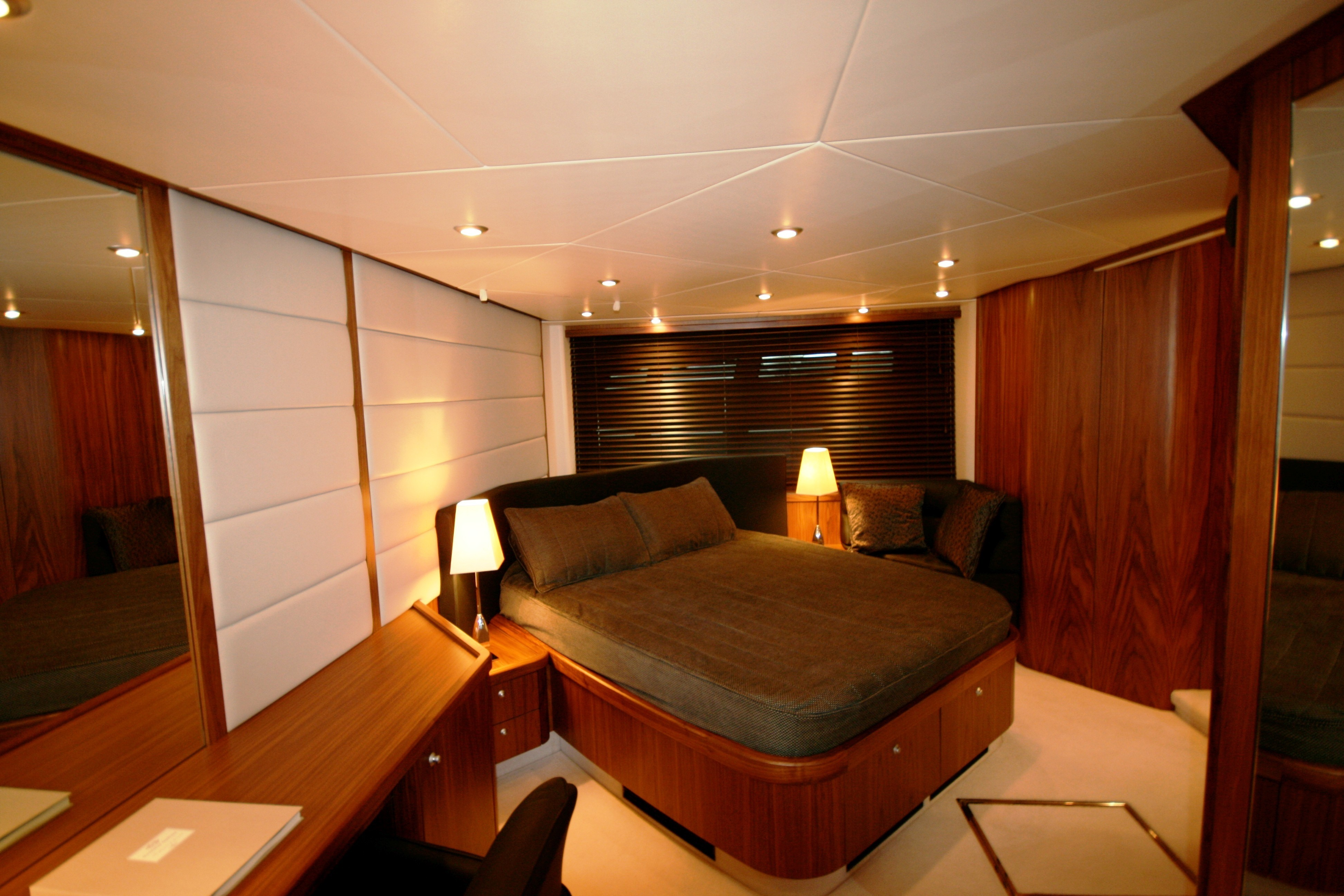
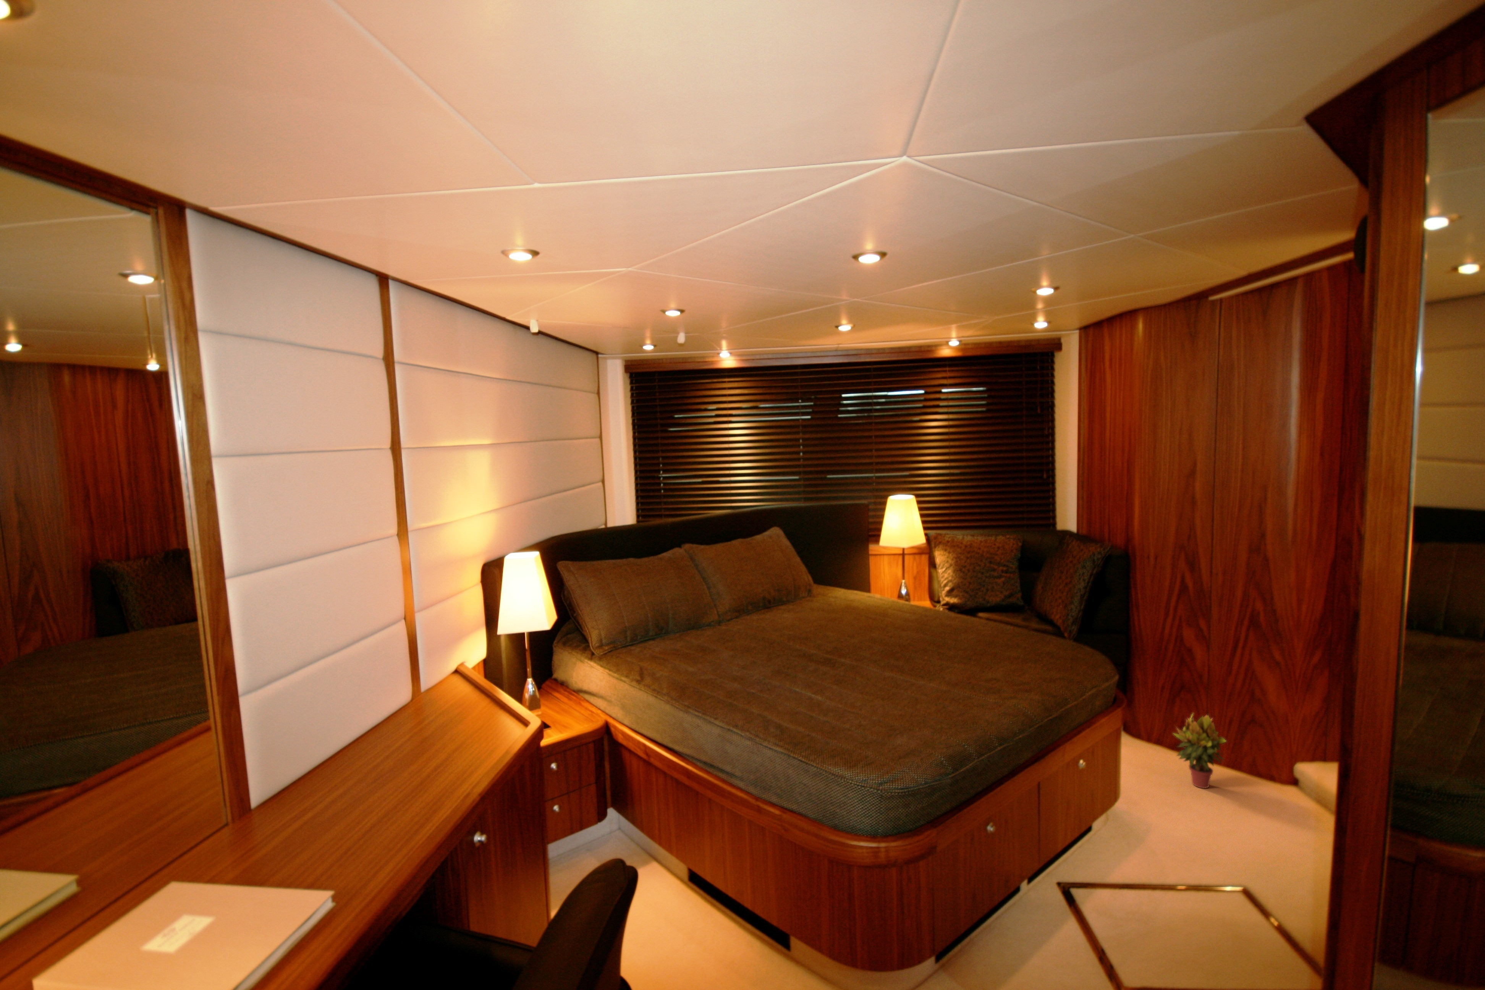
+ potted plant [1172,712,1228,789]
